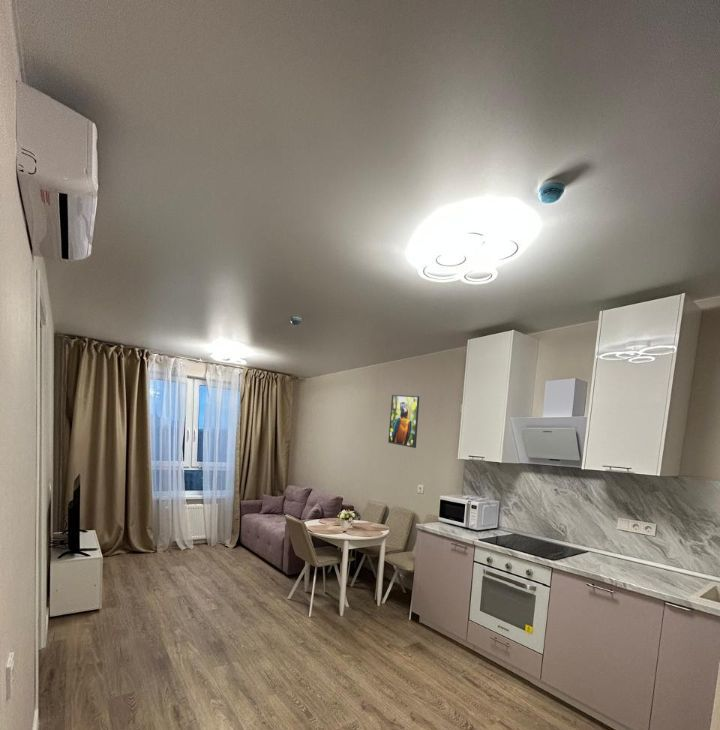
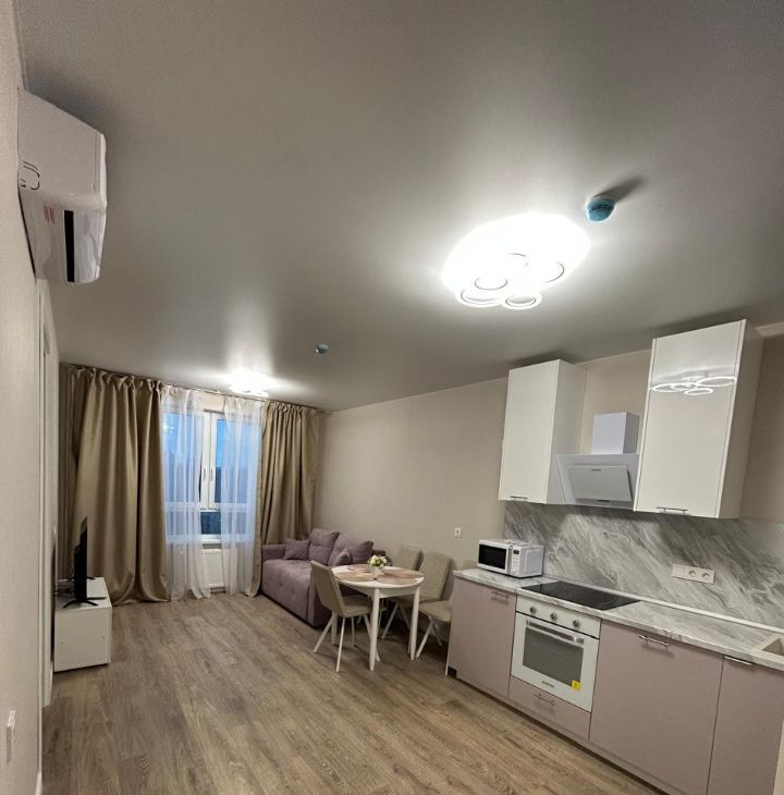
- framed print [387,394,420,449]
